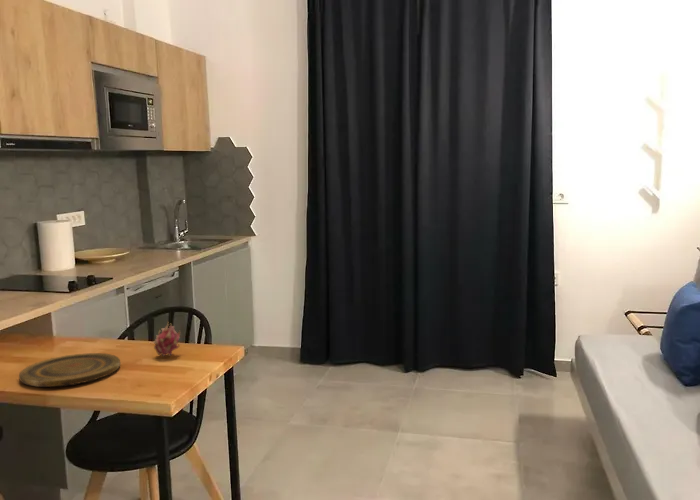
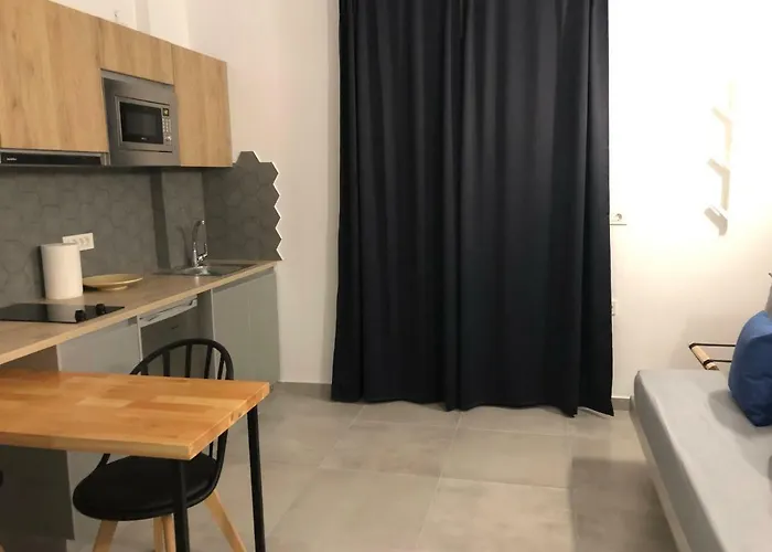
- plate [18,352,121,388]
- fruit [152,319,181,357]
